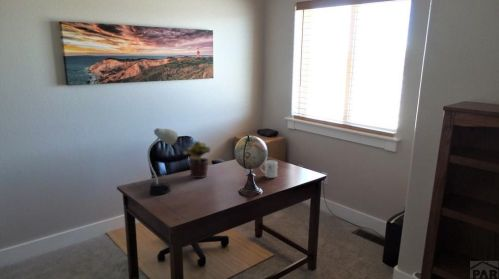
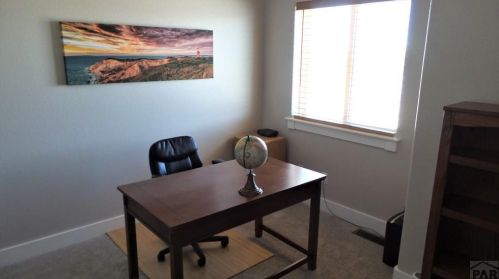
- potted plant [183,140,212,179]
- mug [260,159,278,179]
- desk lamp [146,127,179,196]
